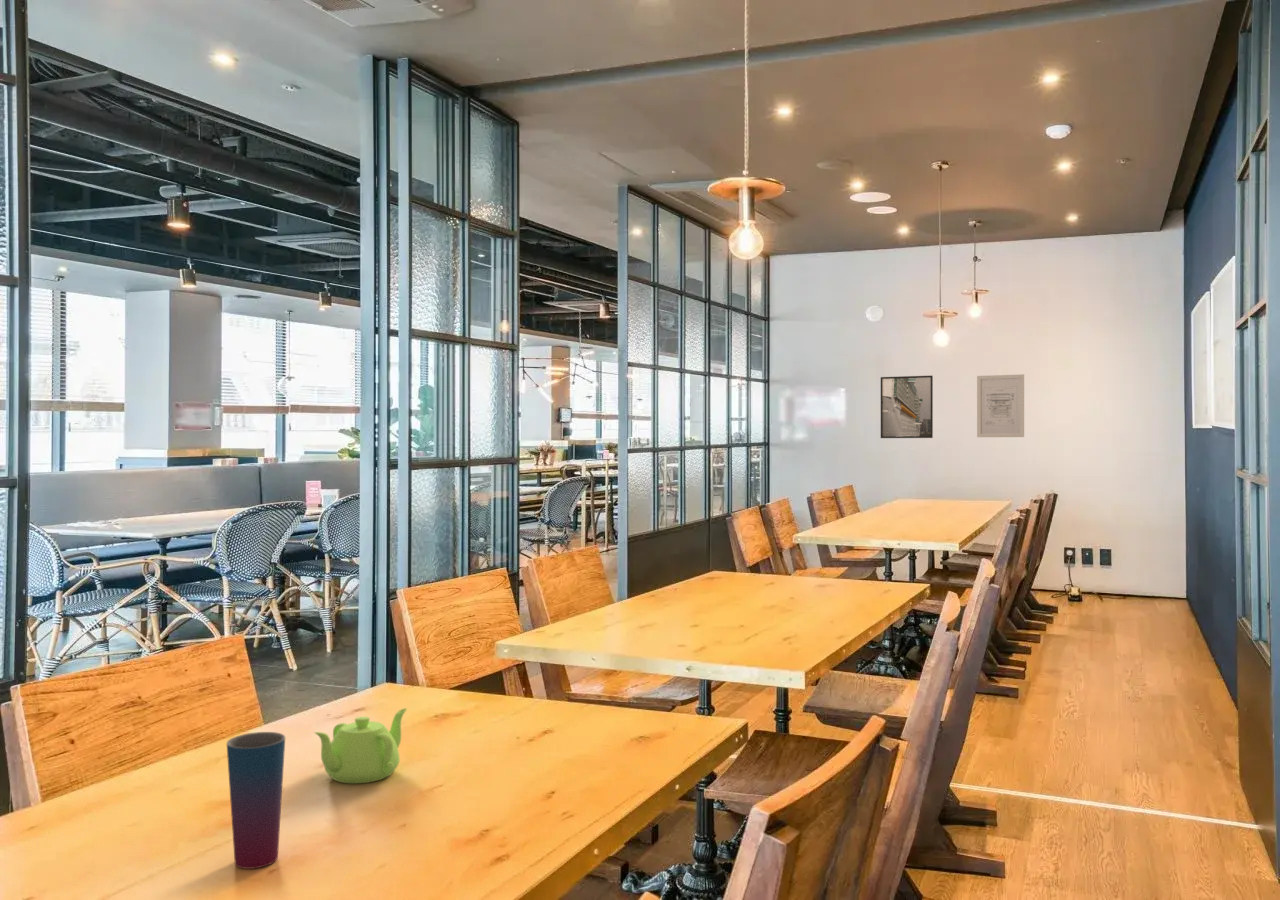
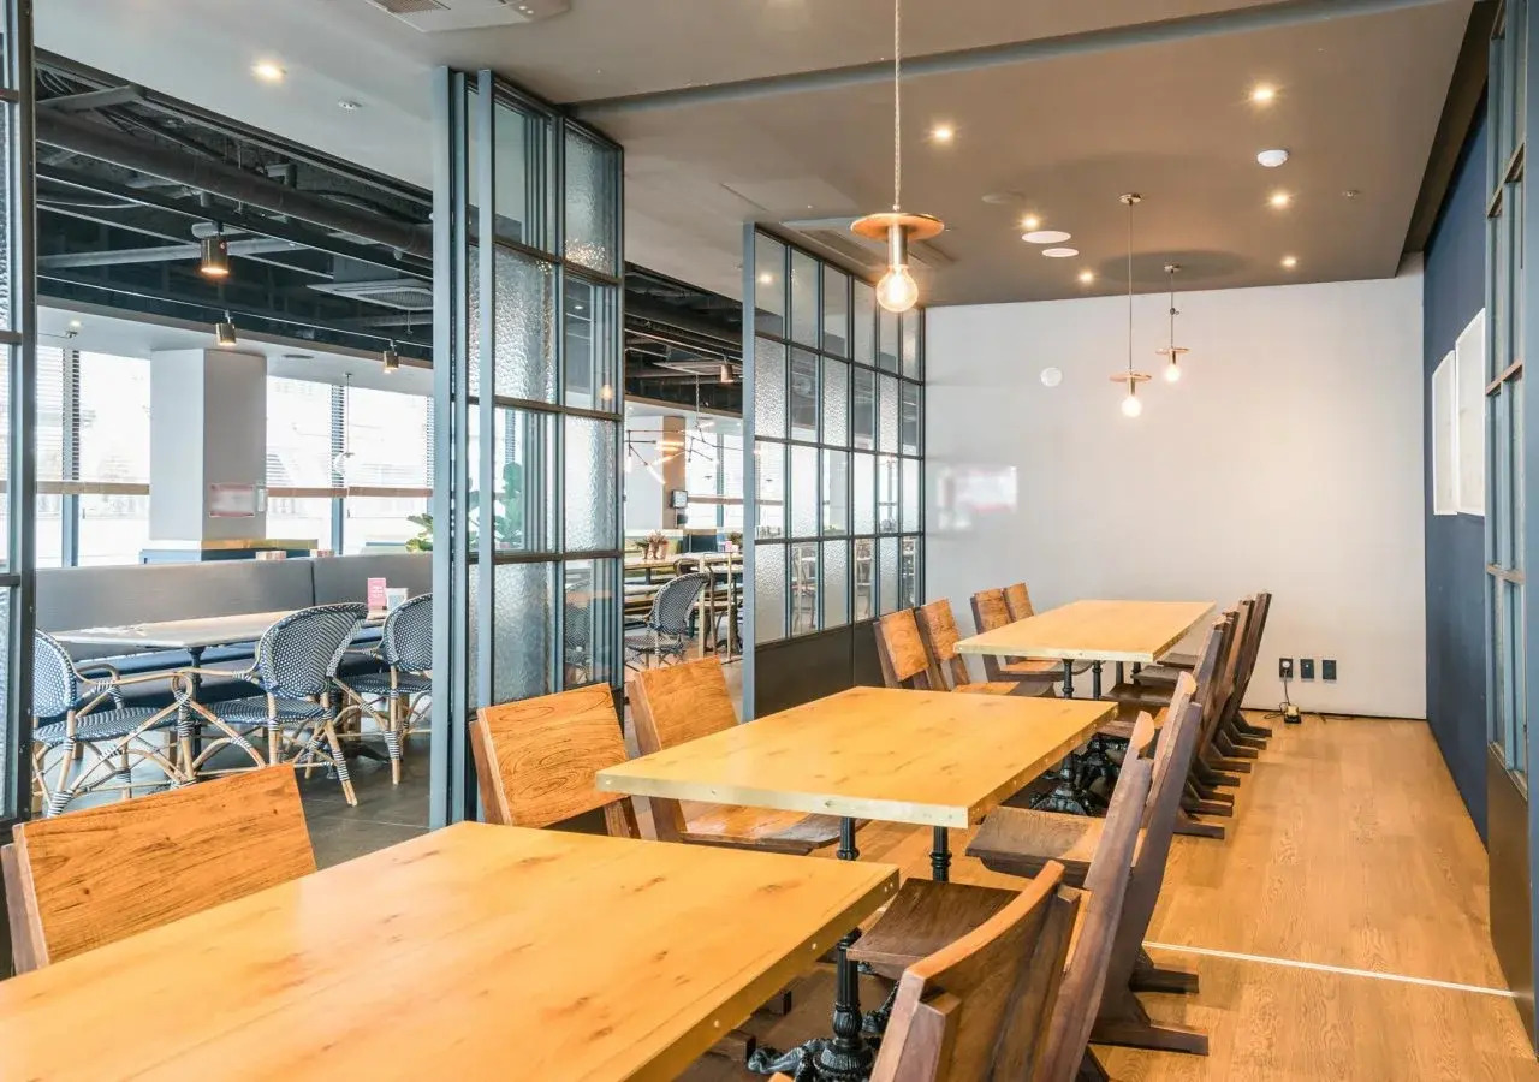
- cup [226,731,286,870]
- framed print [880,375,934,439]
- teapot [313,707,408,785]
- wall art [976,373,1025,438]
